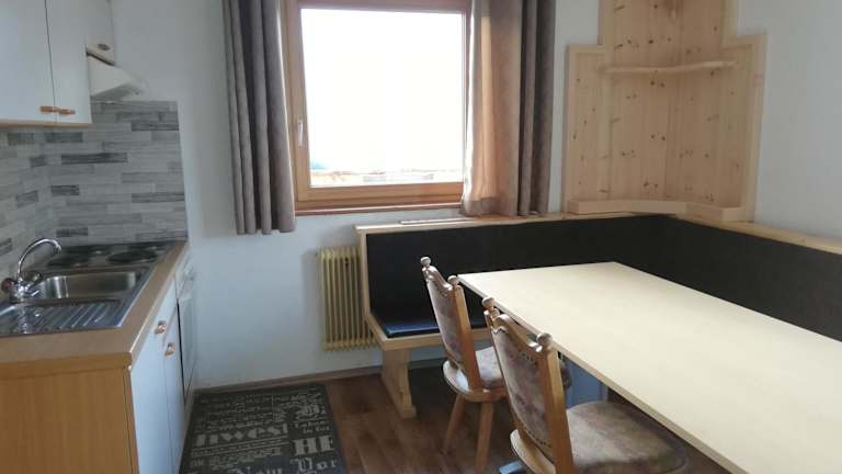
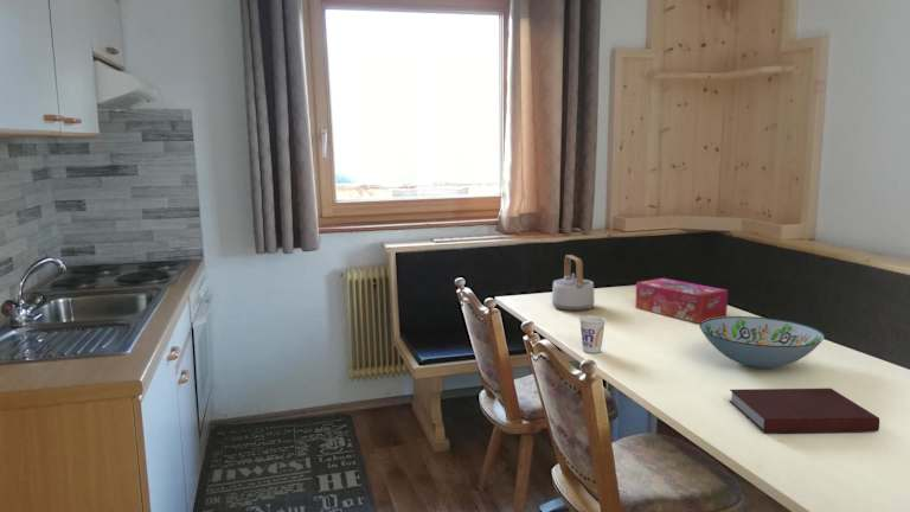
+ teapot [551,254,596,312]
+ tissue box [634,277,729,325]
+ notebook [728,388,880,434]
+ cup [578,314,607,354]
+ decorative bowl [698,315,826,370]
